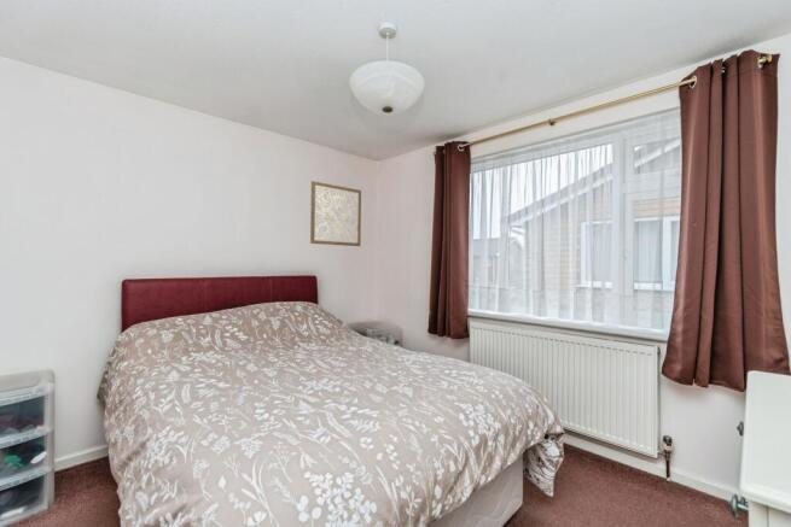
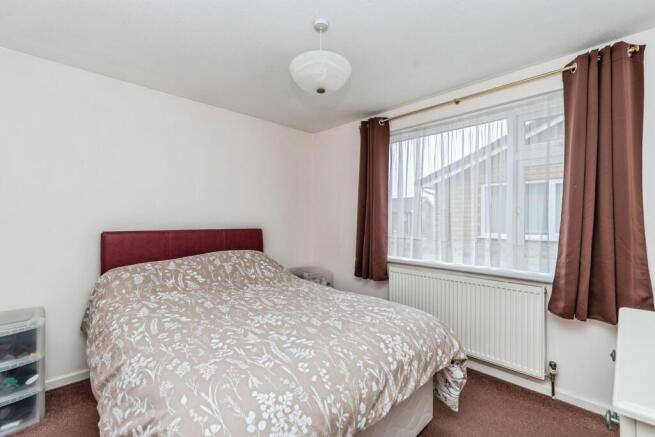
- wall art [309,180,362,247]
